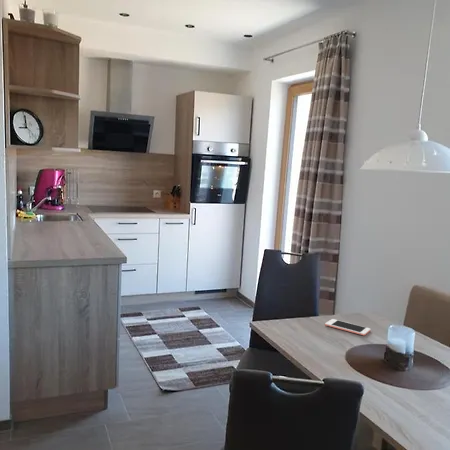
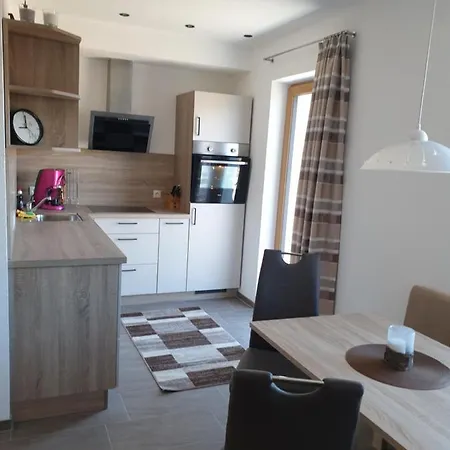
- cell phone [324,318,371,336]
